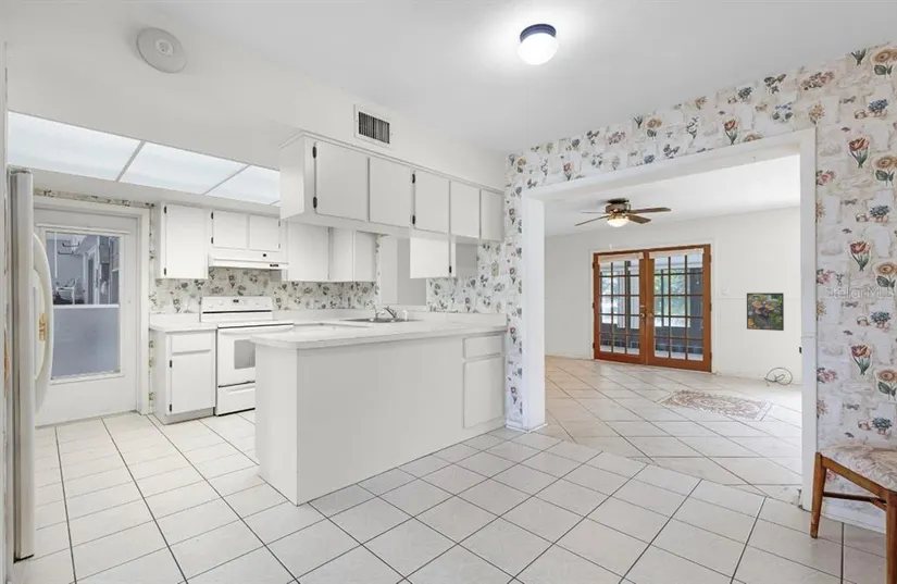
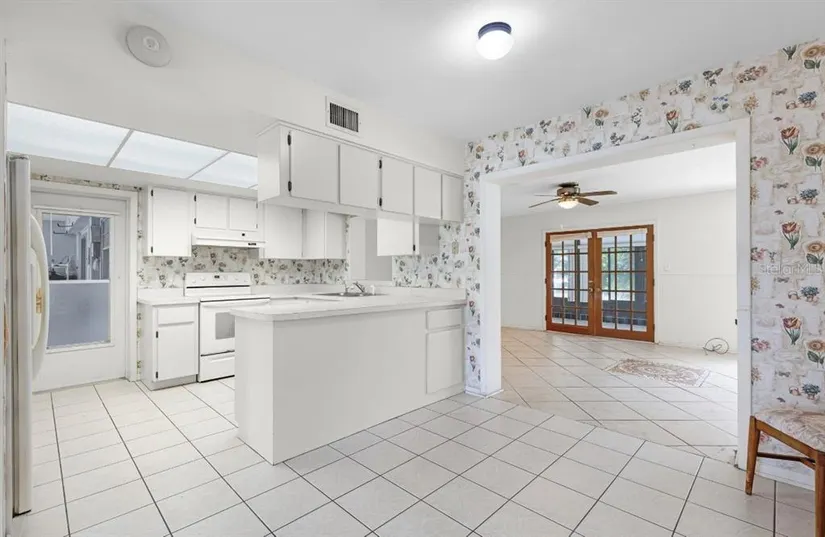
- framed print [746,291,785,332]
